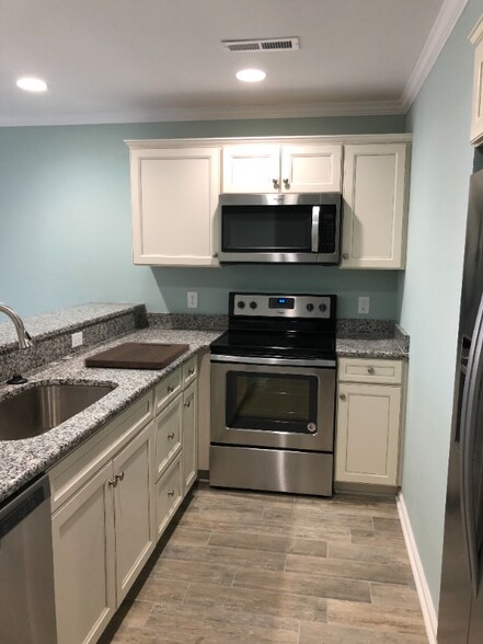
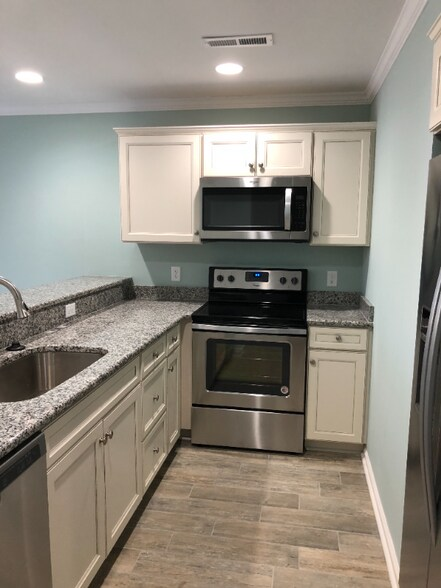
- cutting board [83,341,191,370]
